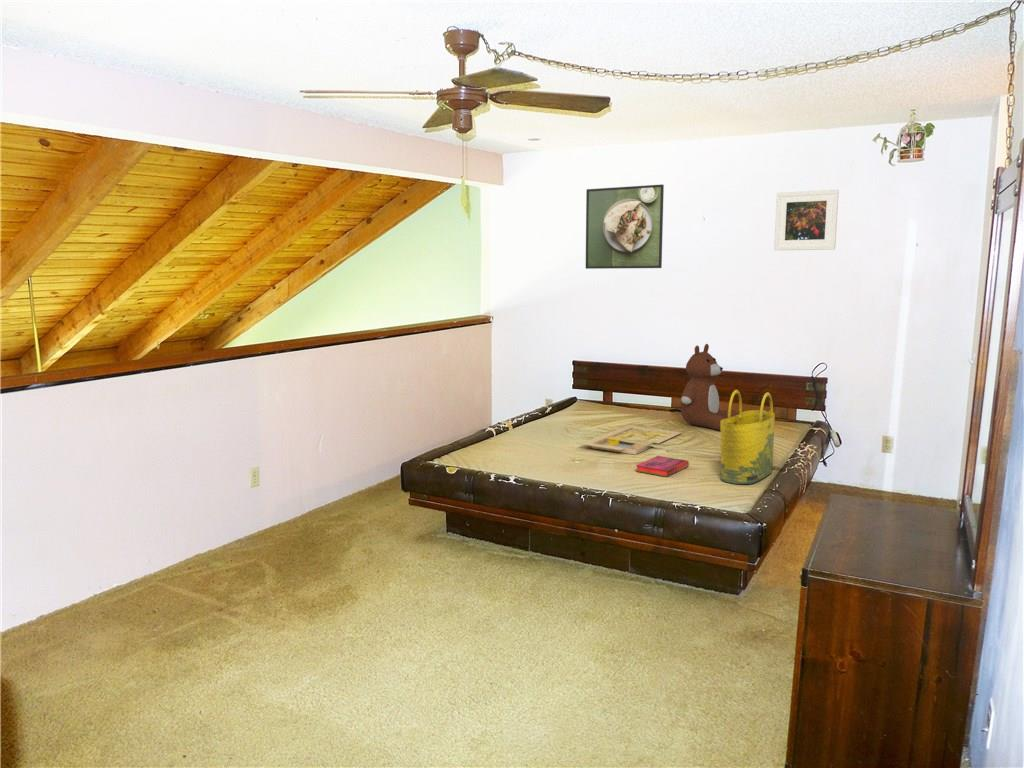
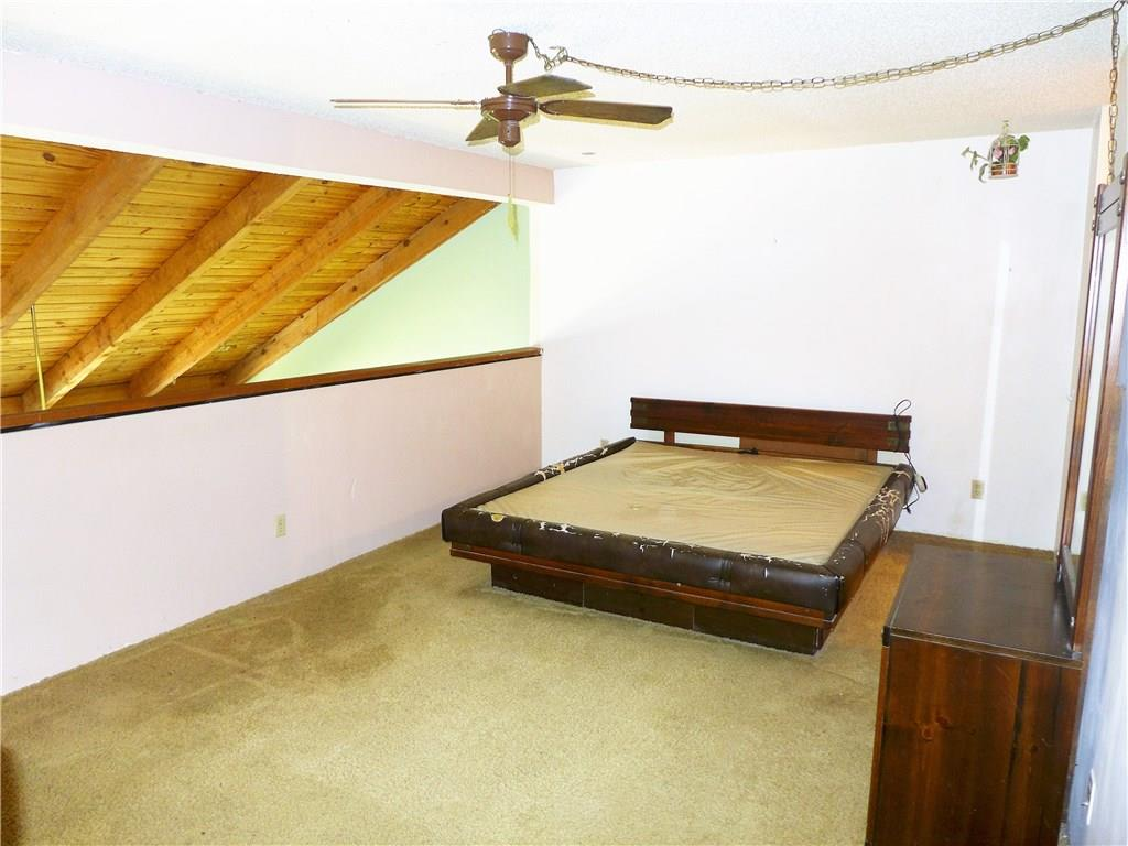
- teddy bear [680,343,739,432]
- serving tray [579,425,684,456]
- hardback book [635,455,690,478]
- tote bag [719,389,776,485]
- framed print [773,189,840,251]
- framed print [585,183,665,270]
